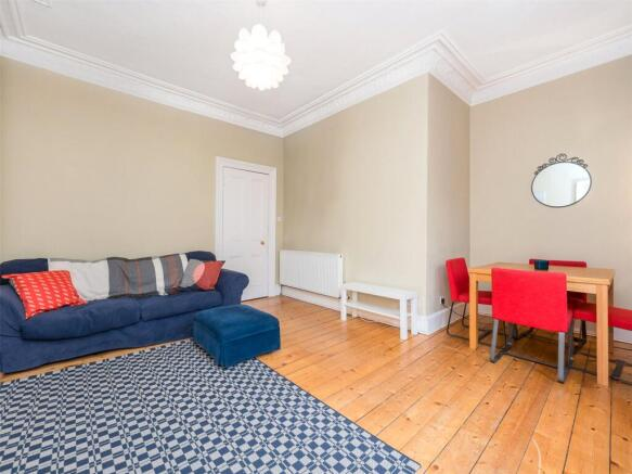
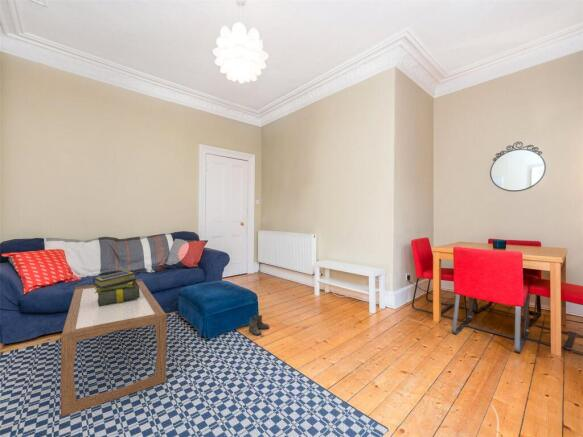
+ stack of books [92,270,140,306]
+ boots [248,314,270,336]
+ coffee table [60,278,168,418]
